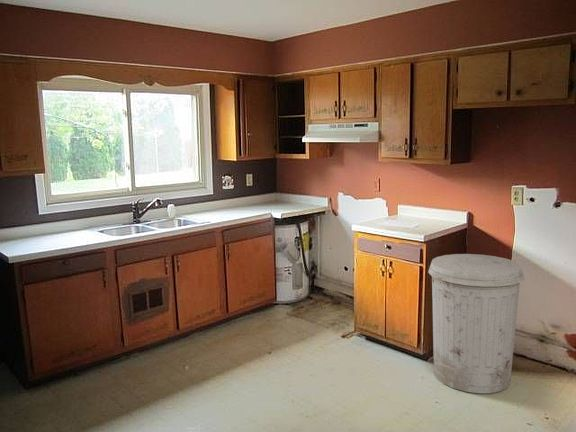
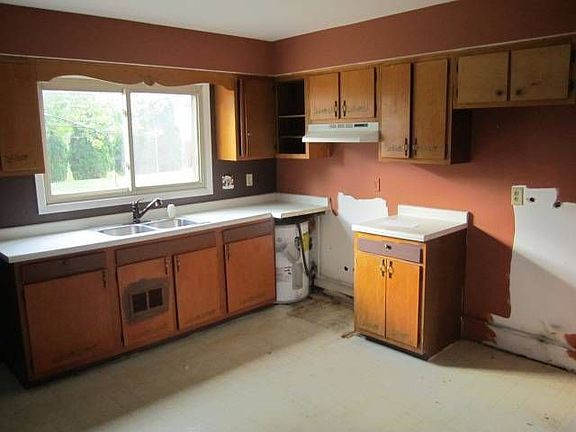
- trash can [427,253,525,394]
